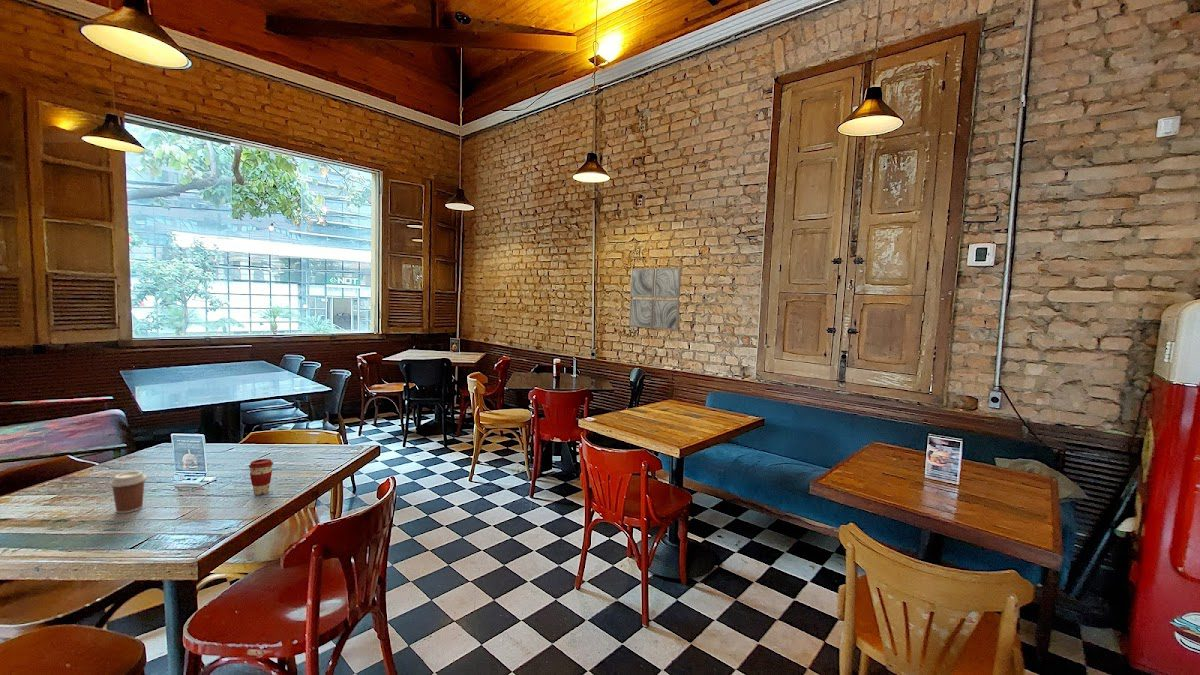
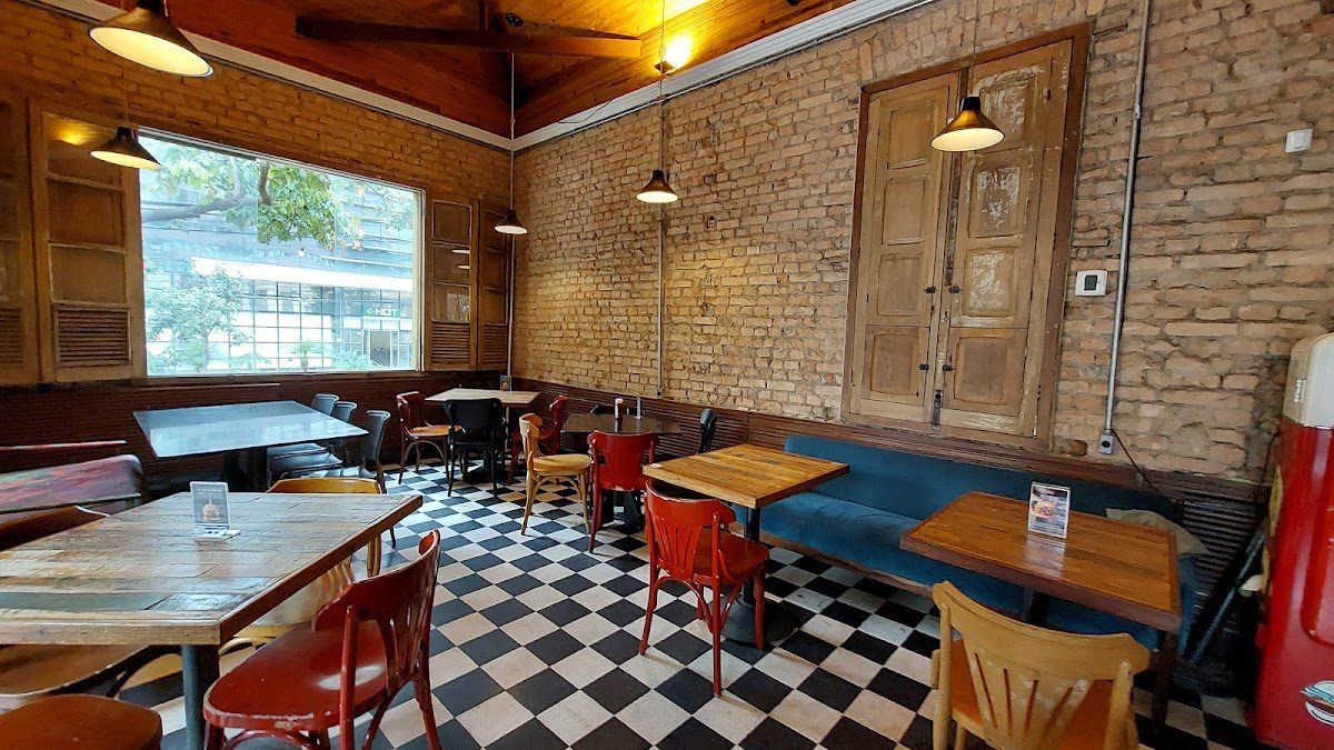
- wall art [628,267,682,331]
- coffee cup [108,470,148,514]
- coffee cup [248,458,274,496]
